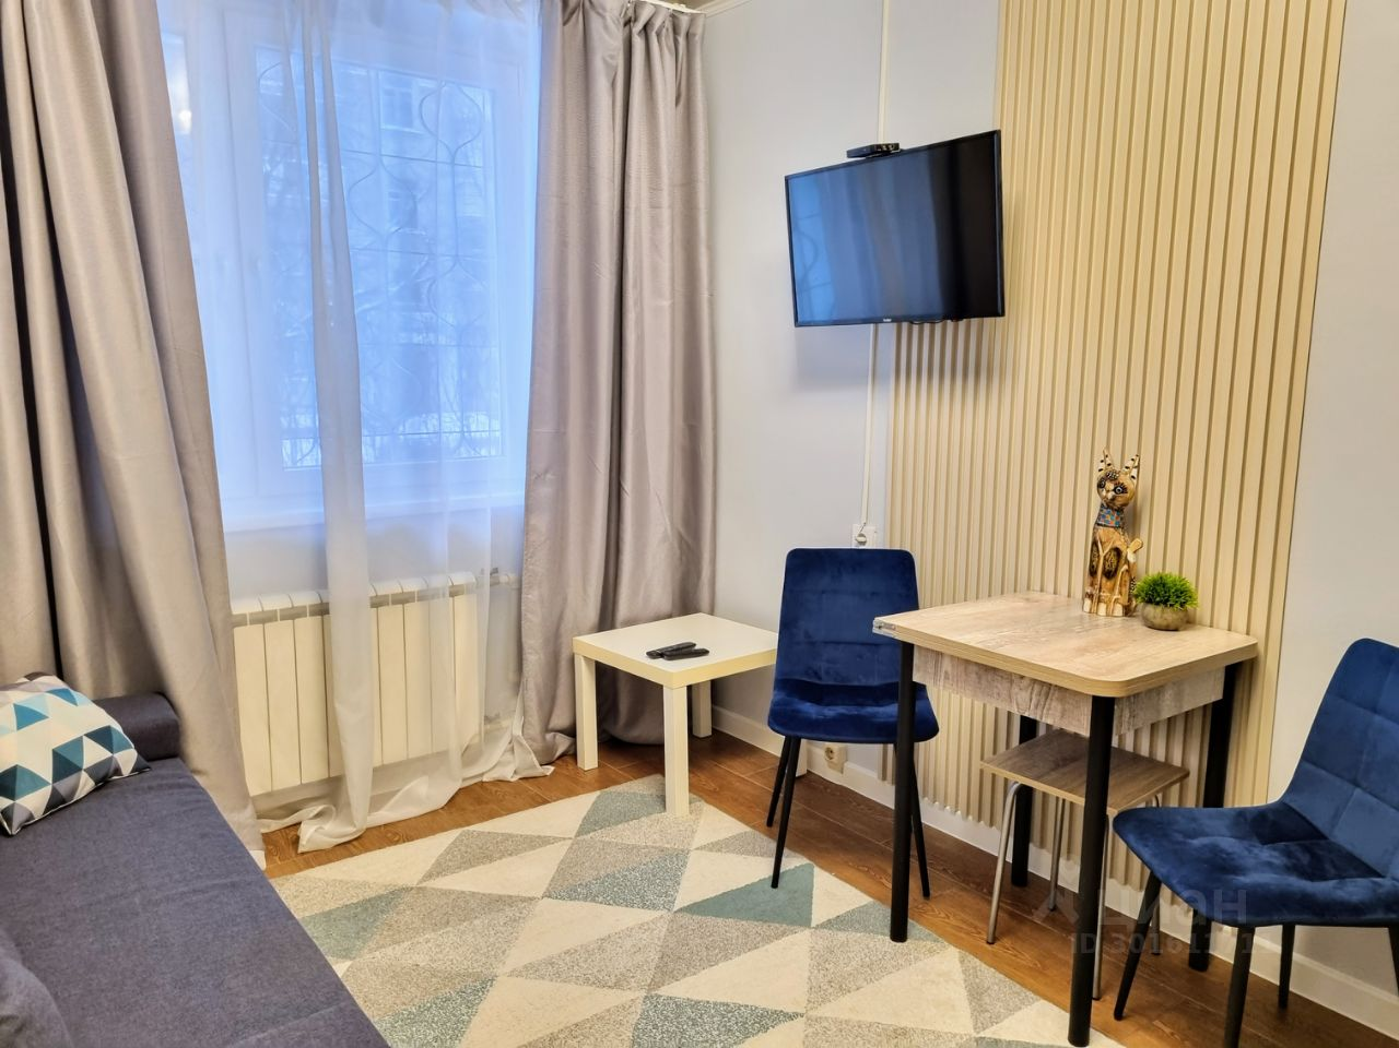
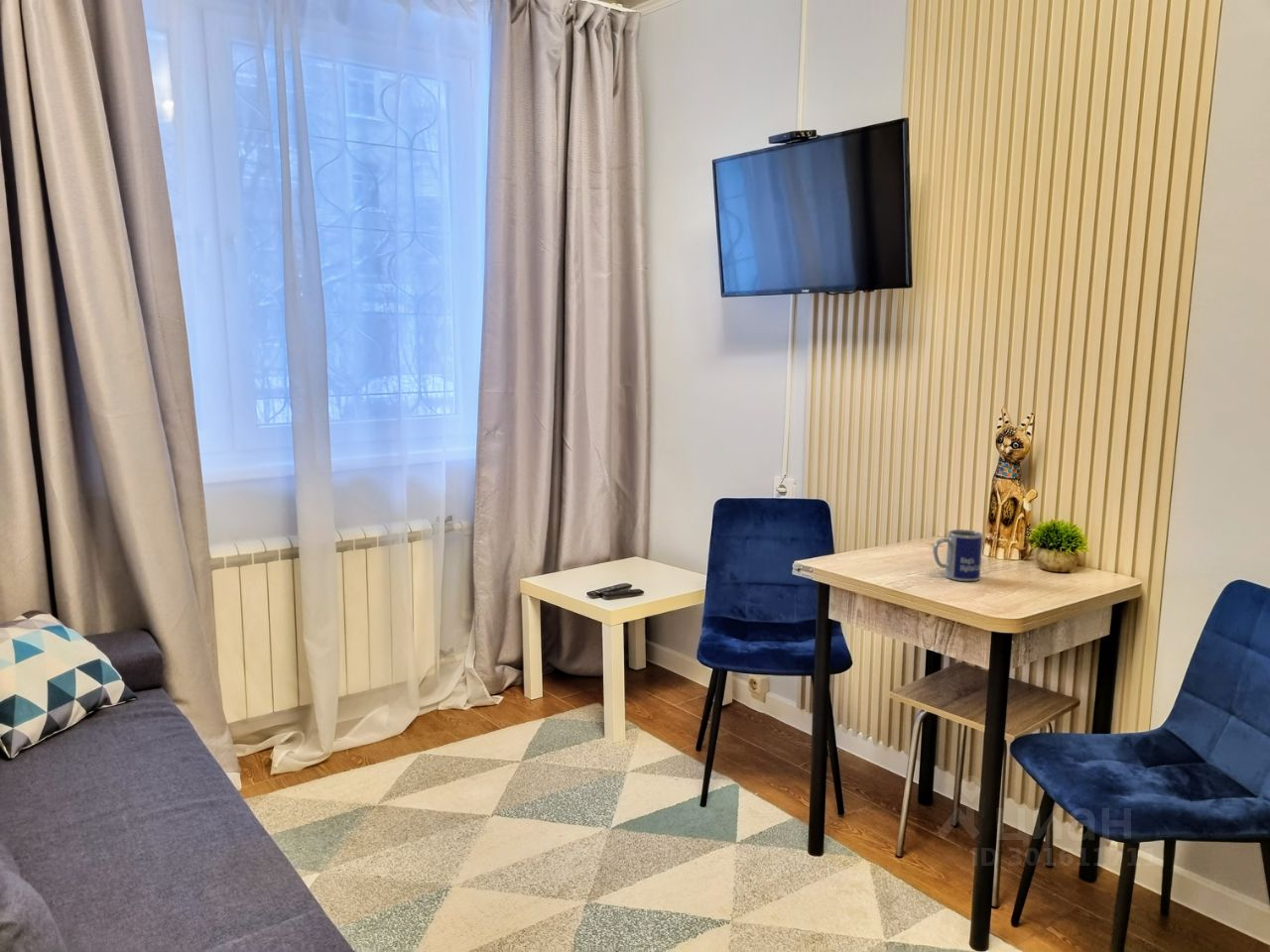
+ mug [932,529,984,582]
